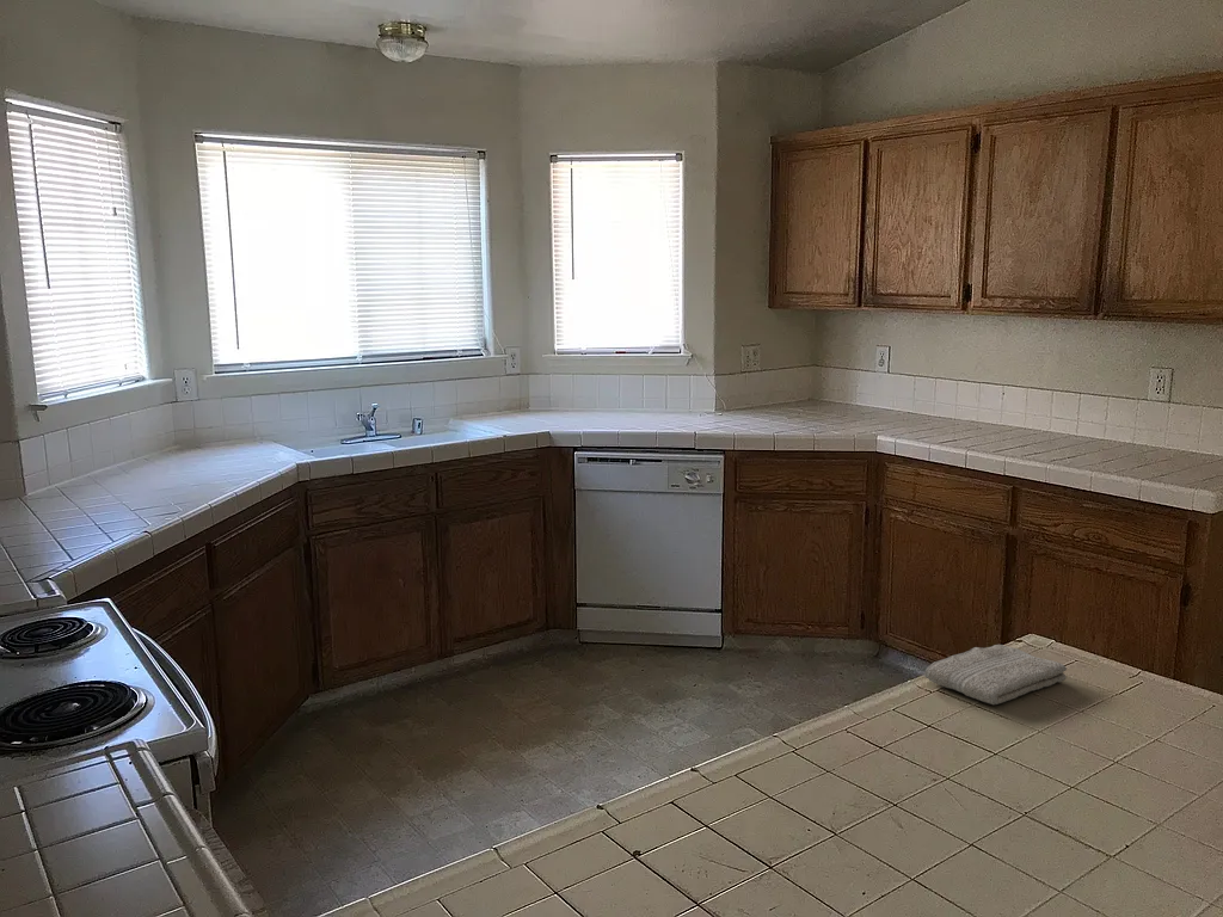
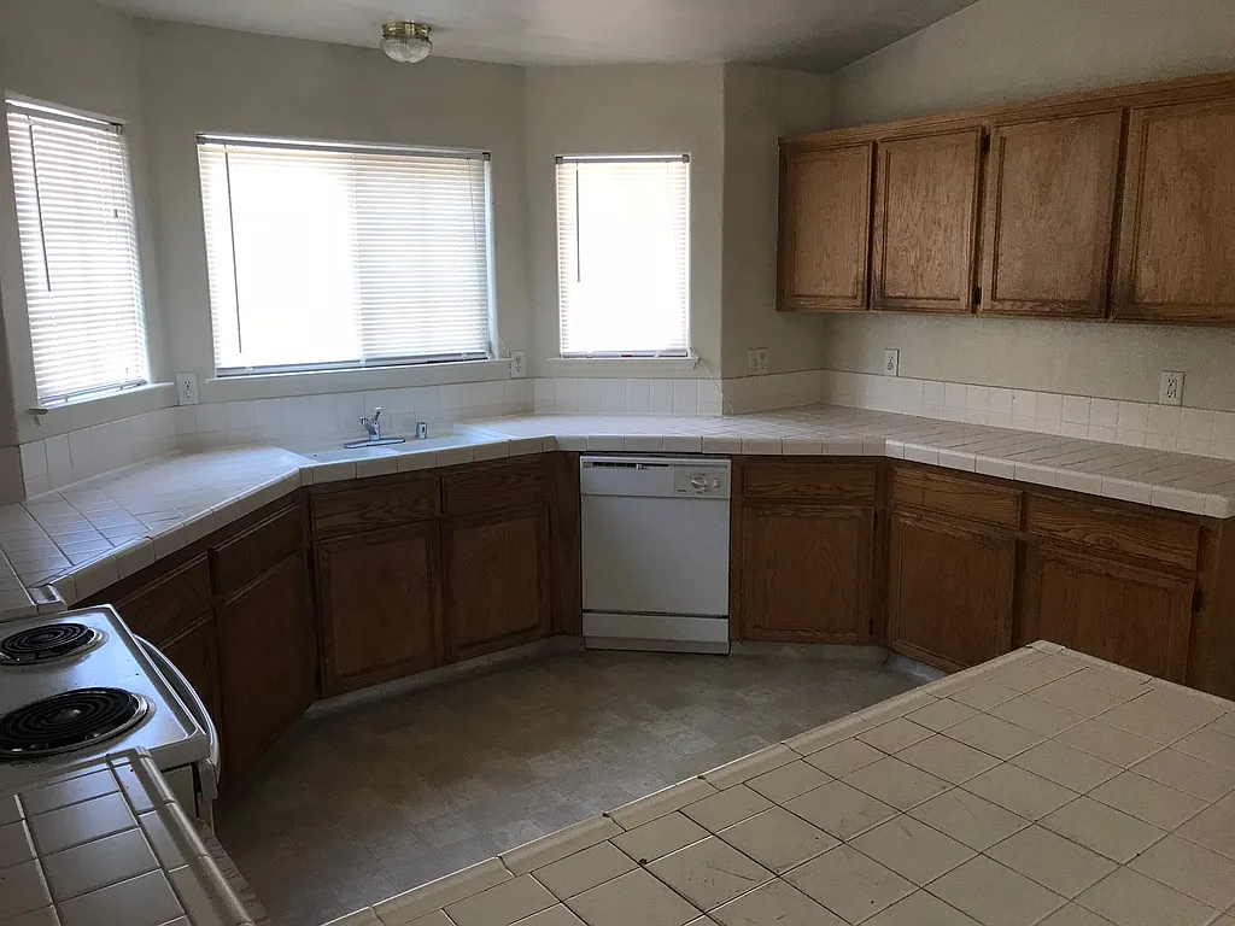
- washcloth [923,644,1068,706]
